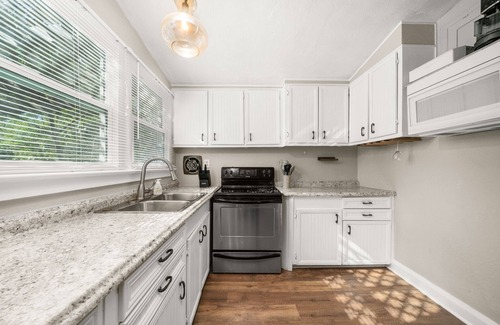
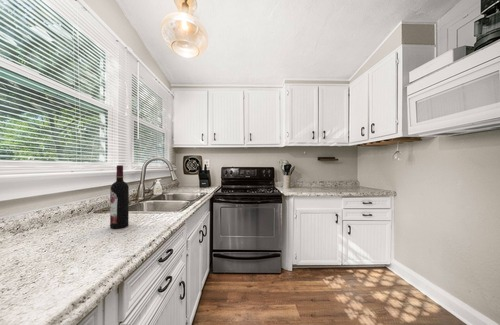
+ wine bottle [109,164,130,229]
